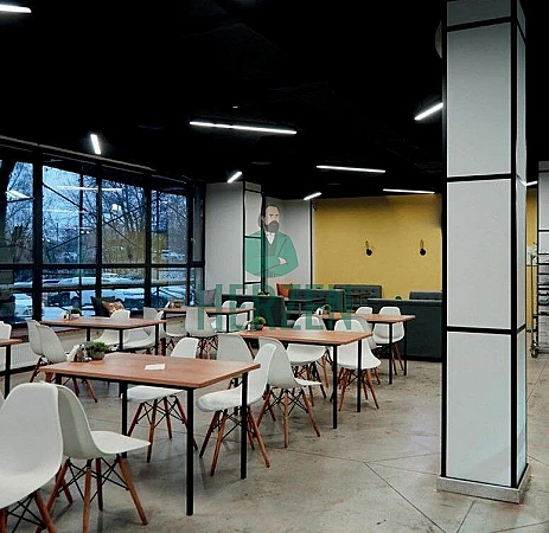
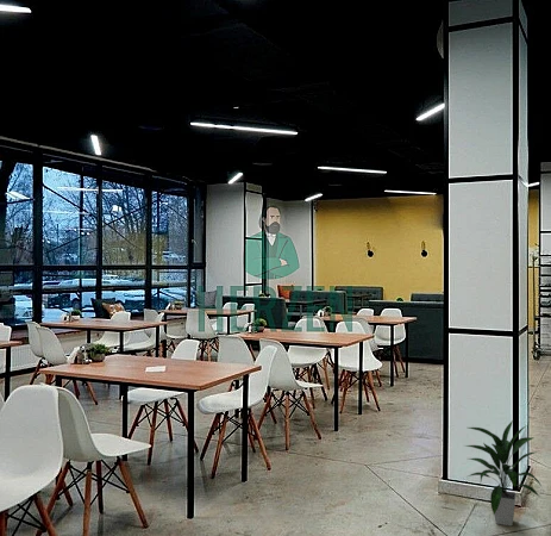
+ indoor plant [464,419,543,528]
